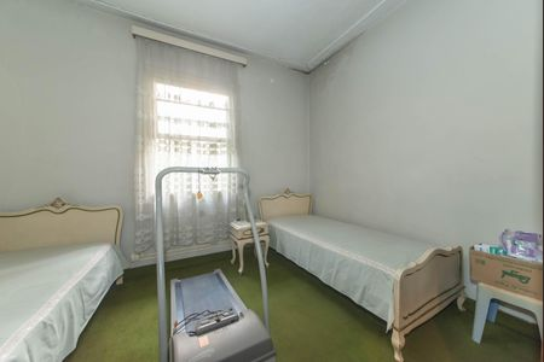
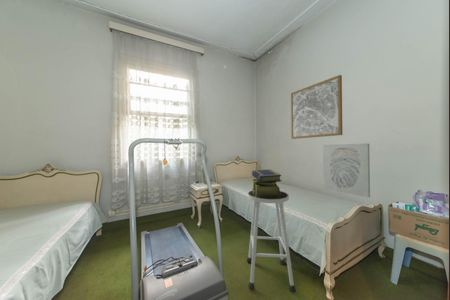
+ stool [246,189,297,294]
+ stack of books [251,168,282,198]
+ wall art [322,143,371,199]
+ wall art [290,74,343,140]
